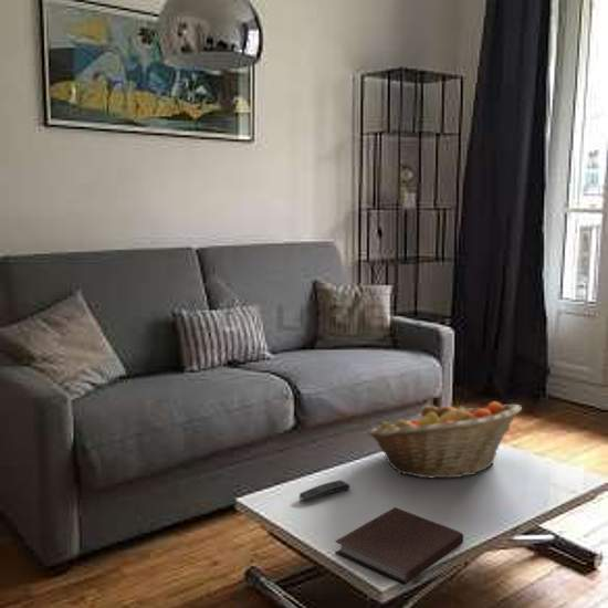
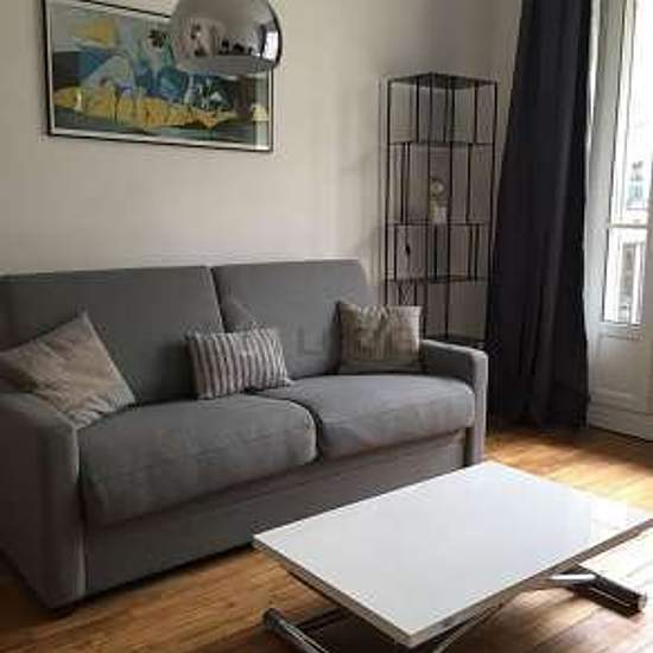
- remote control [297,479,350,502]
- notebook [334,506,464,586]
- fruit basket [366,401,523,480]
